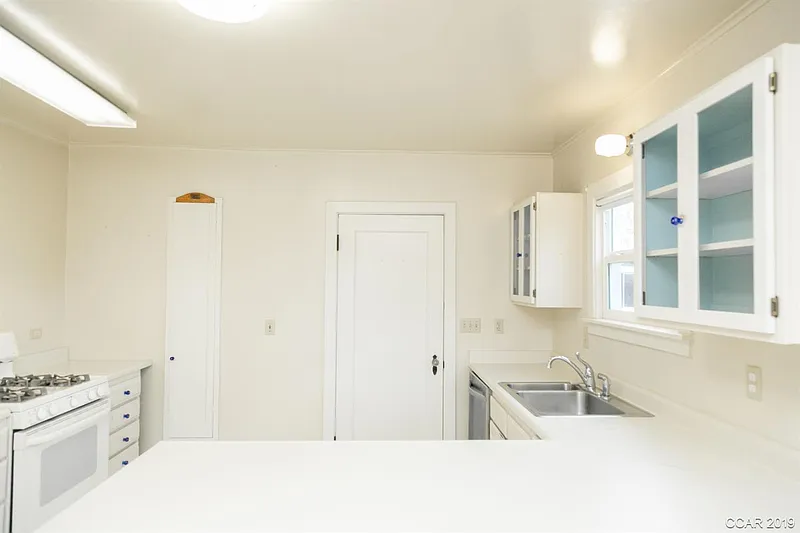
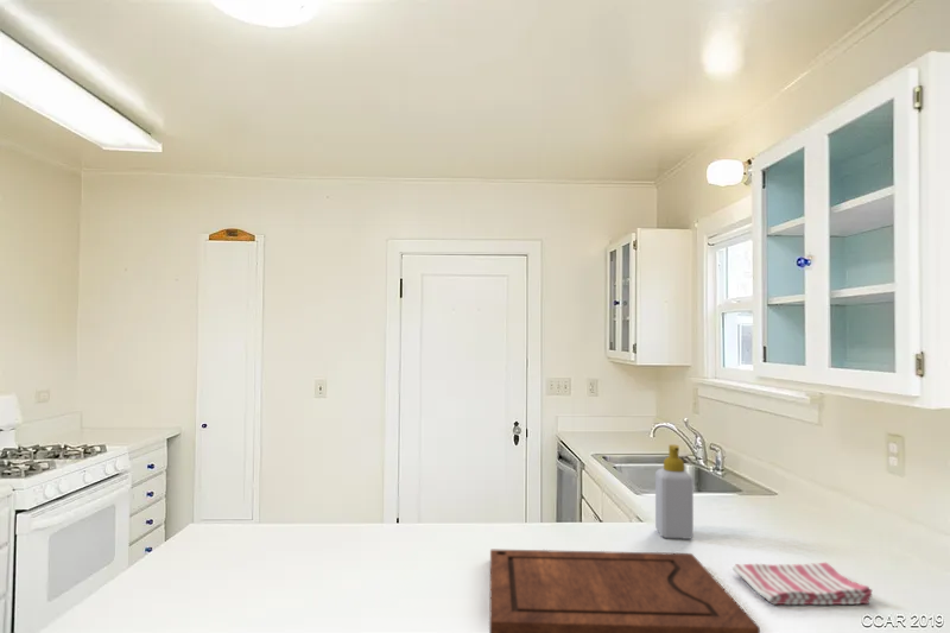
+ cutting board [488,549,761,633]
+ soap bottle [654,443,695,540]
+ dish towel [732,562,874,606]
